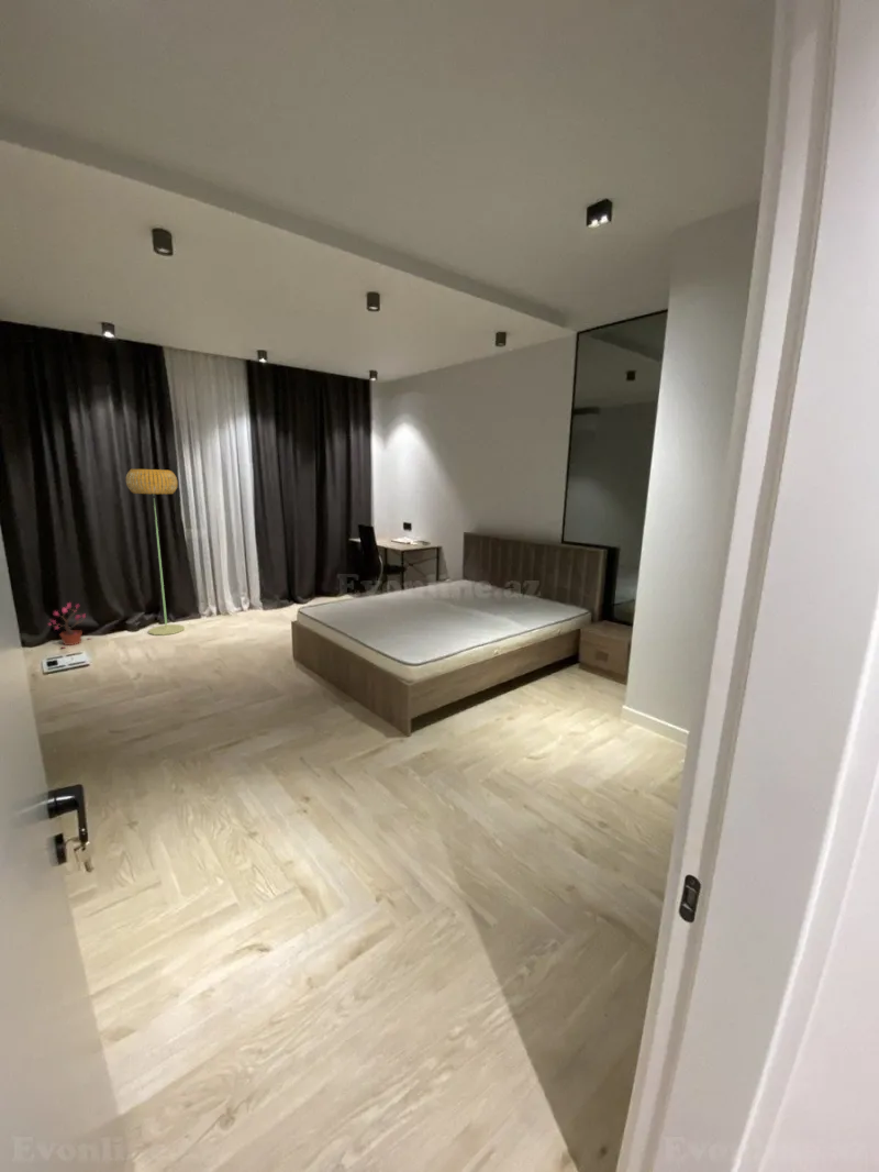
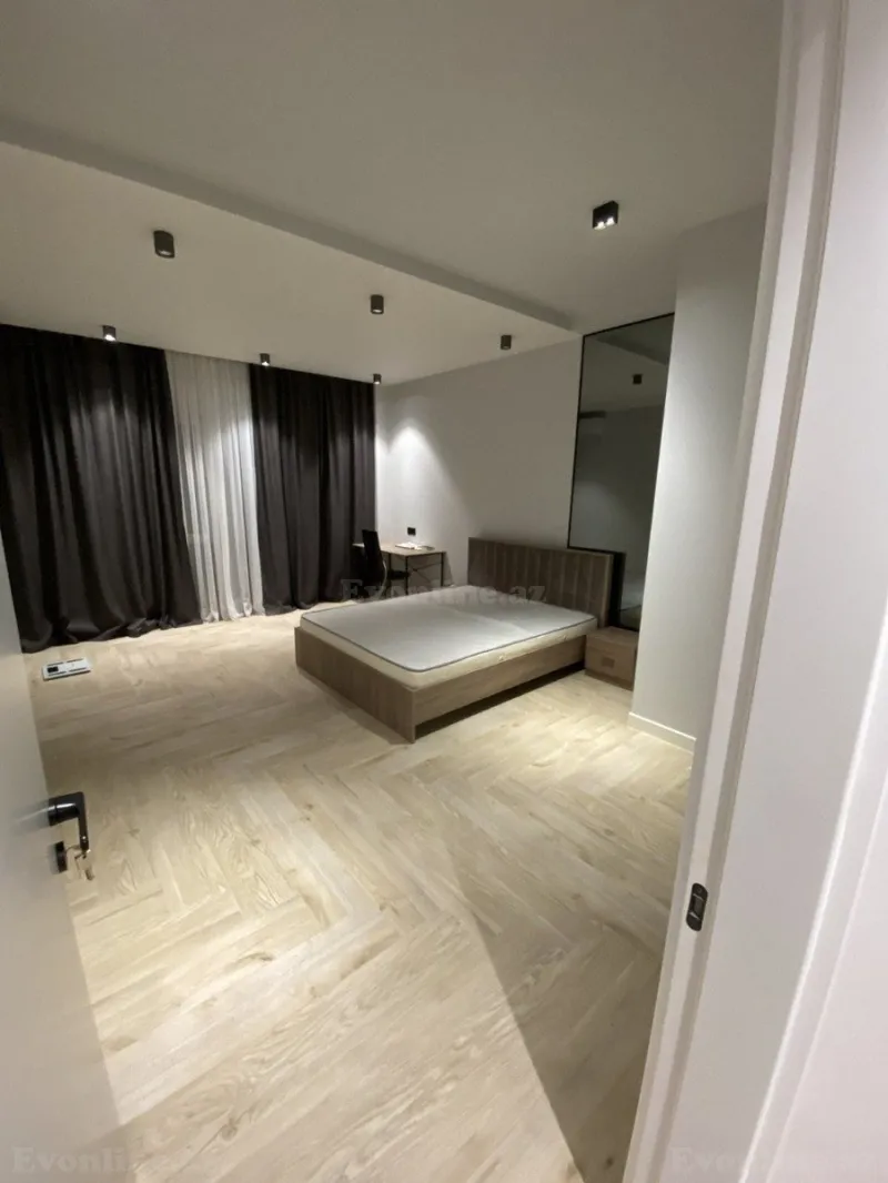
- potted plant [47,601,92,650]
- floor lamp [125,468,186,637]
